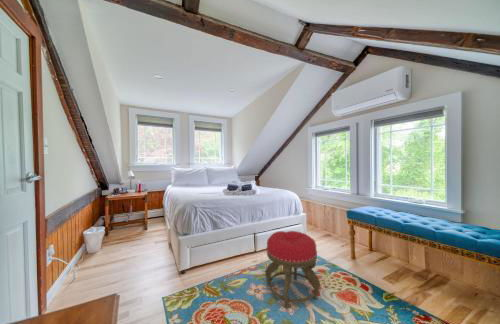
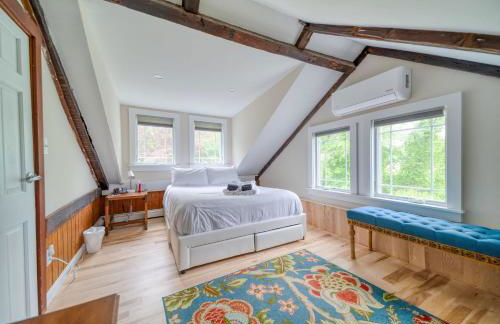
- stool [264,230,321,310]
